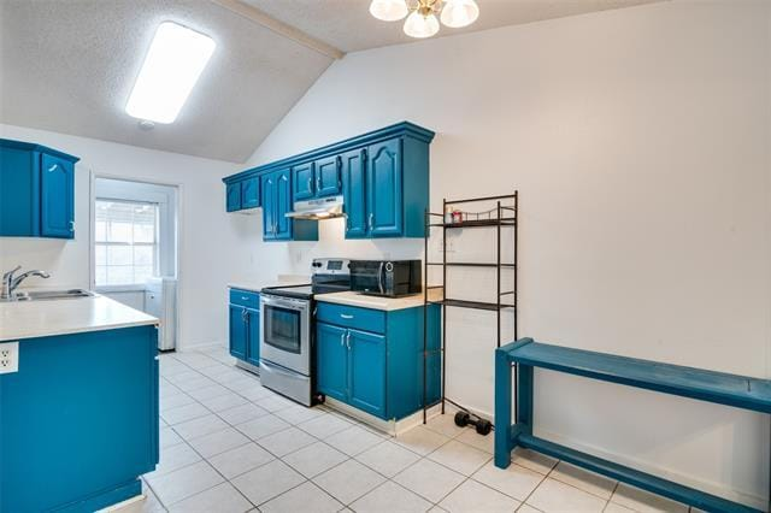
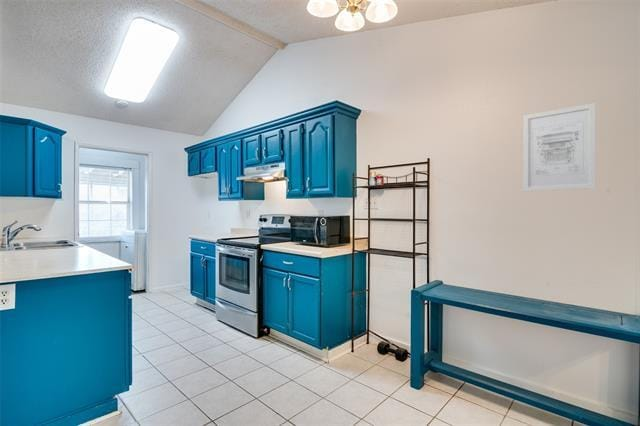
+ wall art [522,102,596,192]
